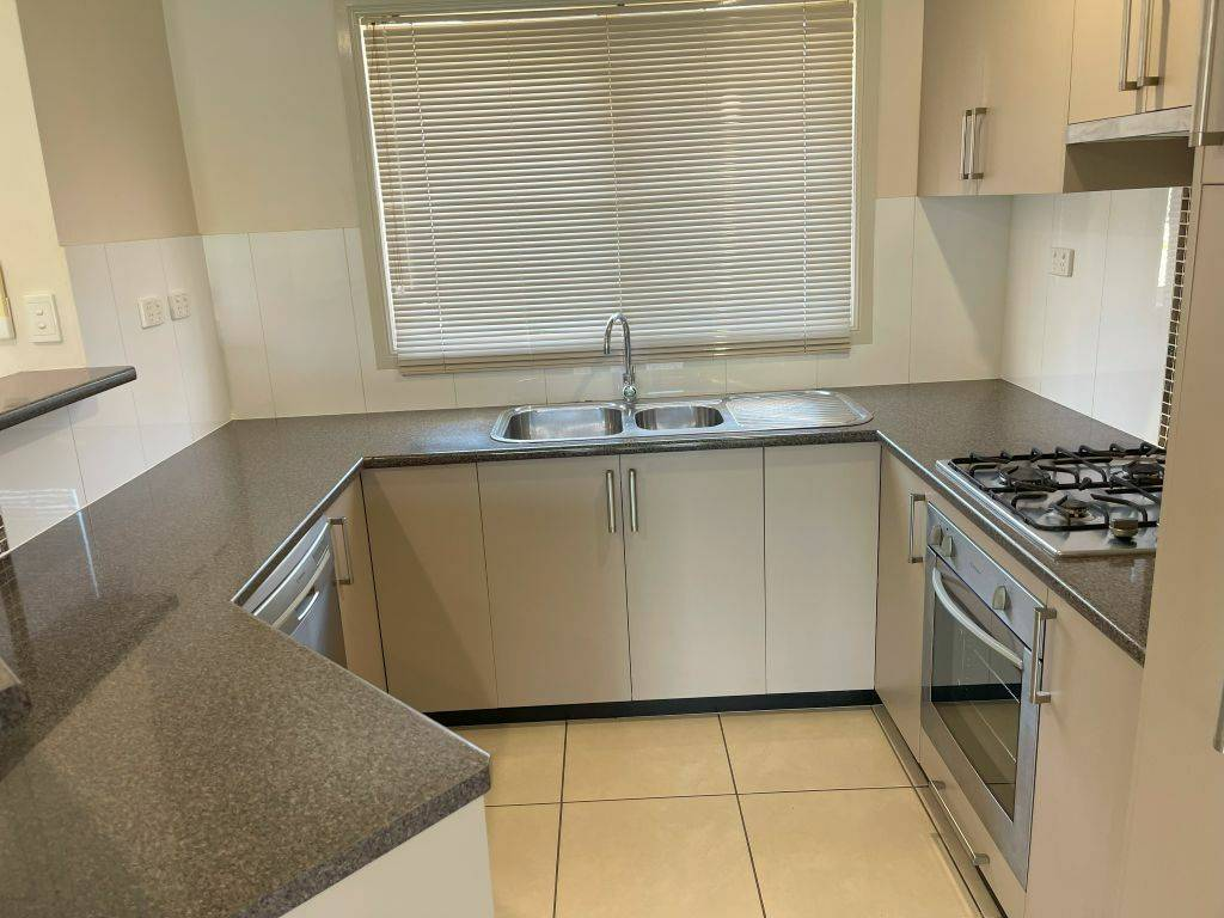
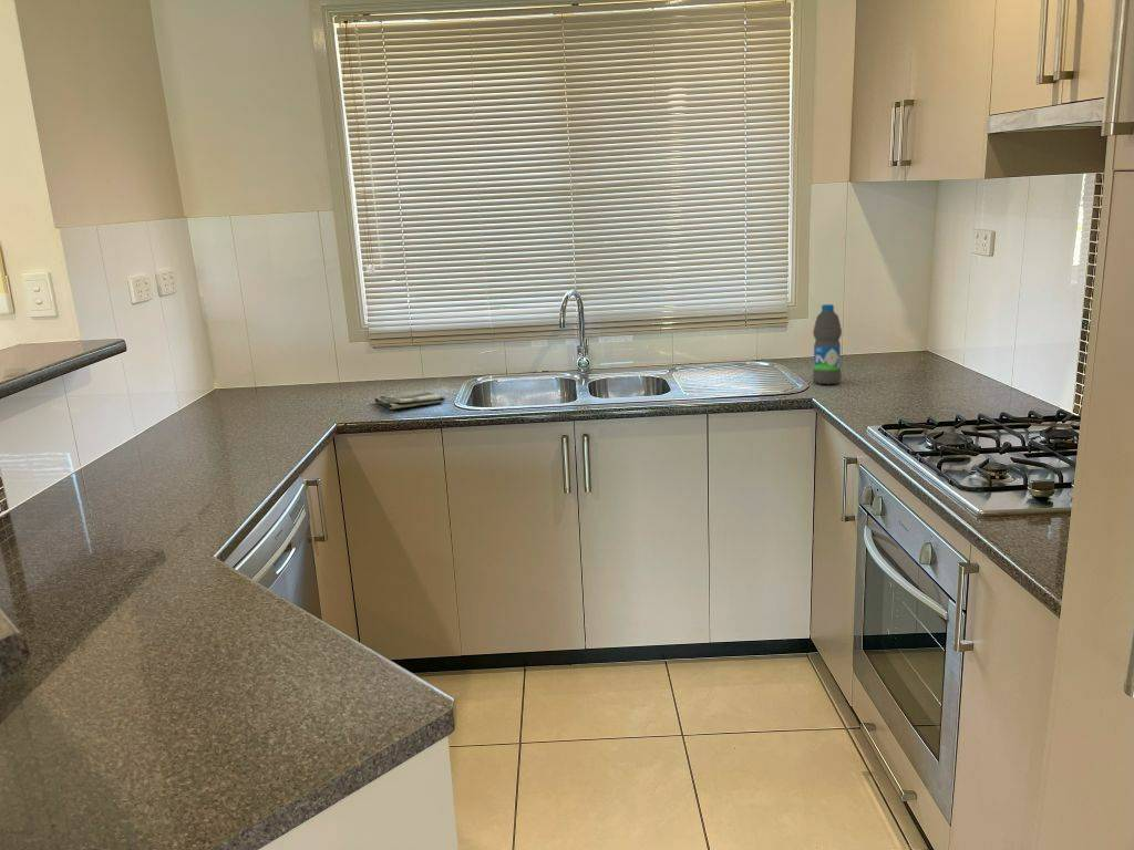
+ water bottle [812,303,843,385]
+ dish towel [374,390,446,411]
